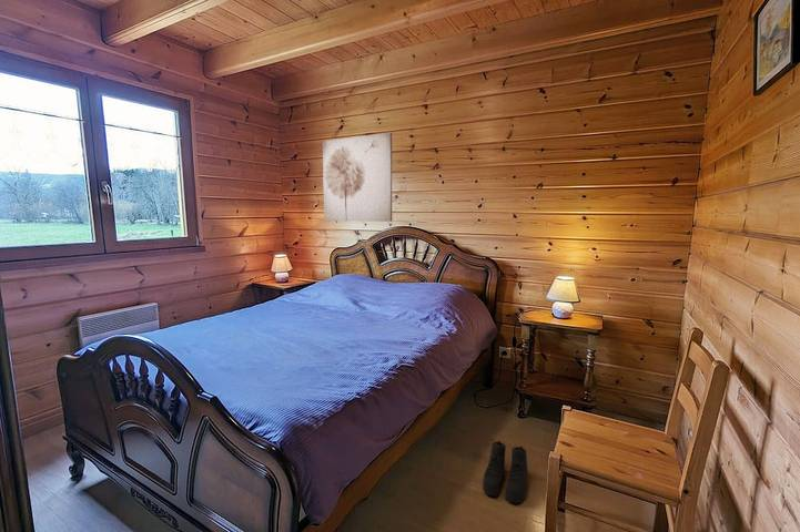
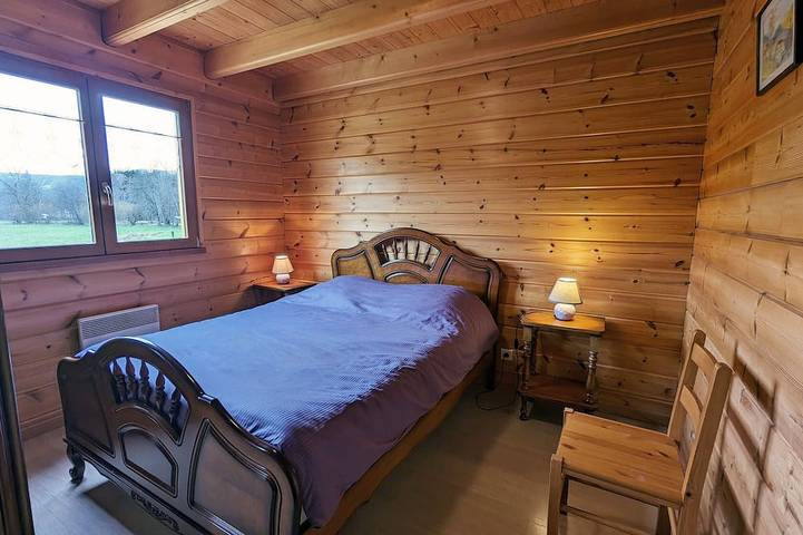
- wall art [322,131,393,223]
- boots [482,440,528,504]
